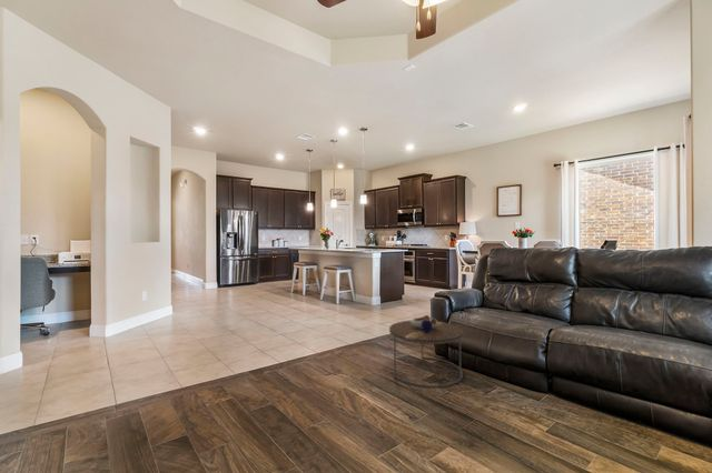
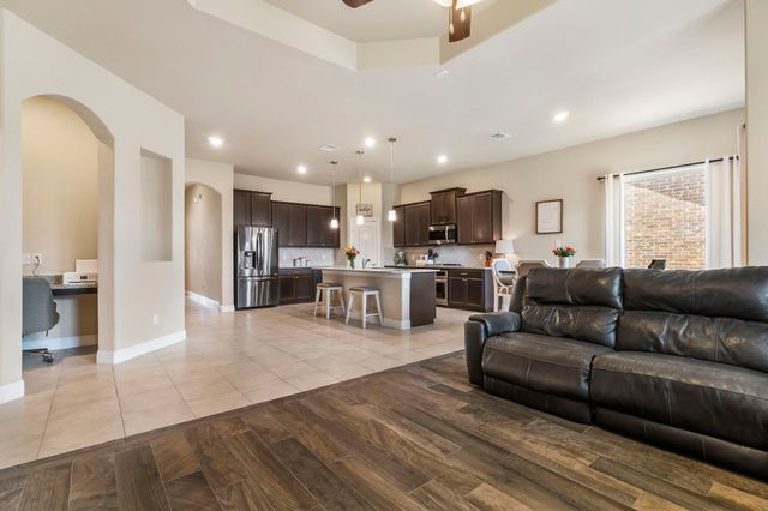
- side table [388,314,464,389]
